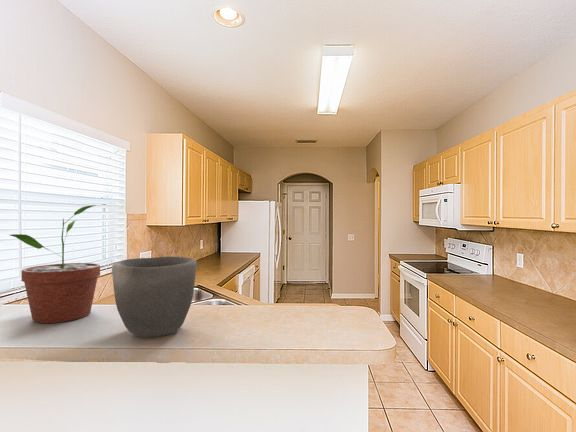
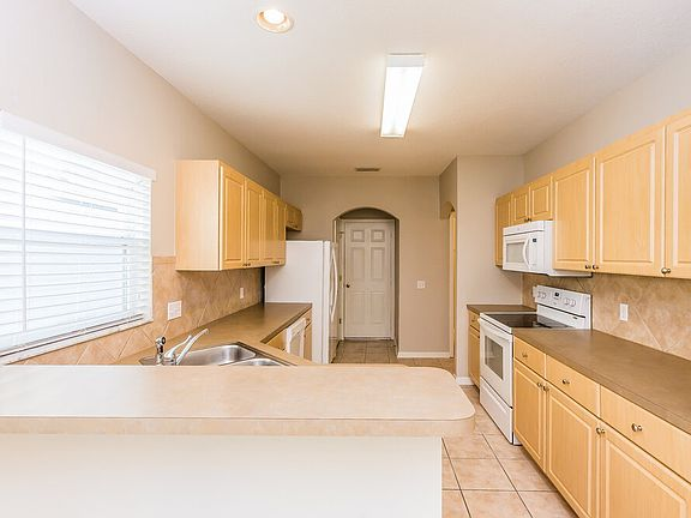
- bowl [111,256,198,338]
- potted plant [9,204,101,324]
